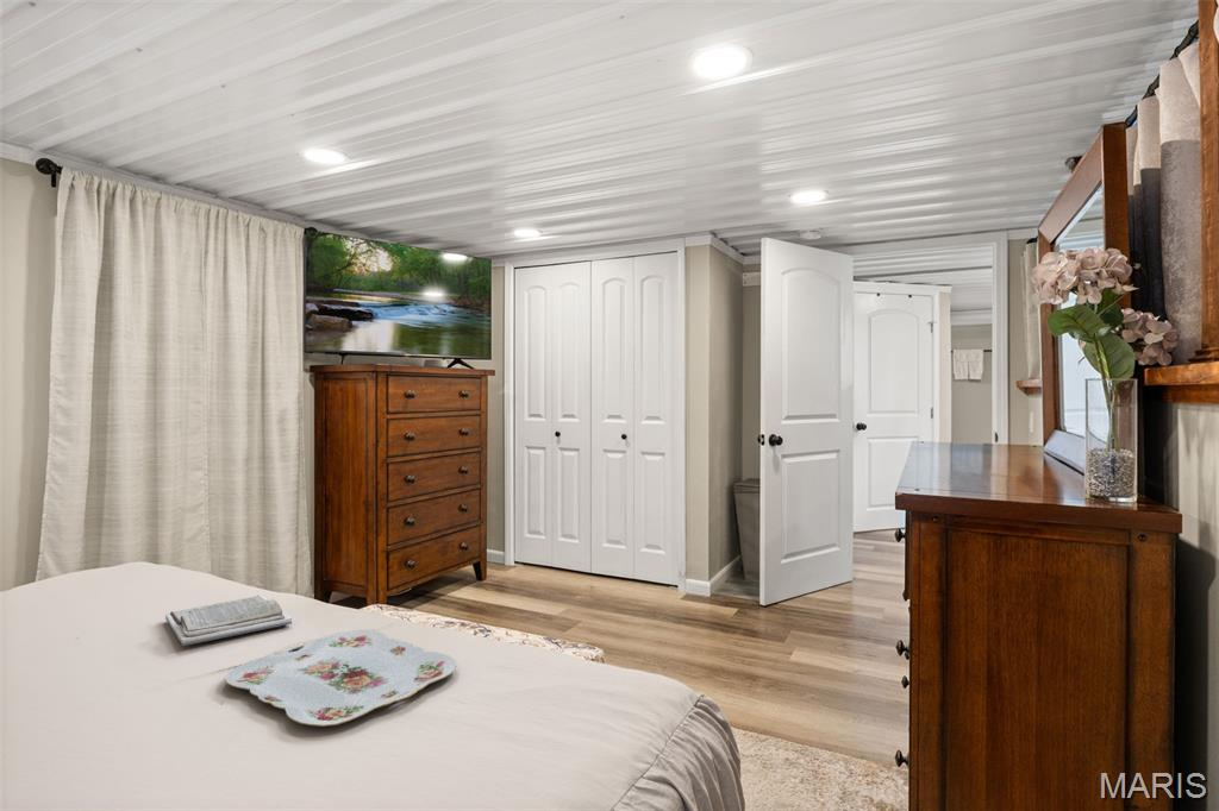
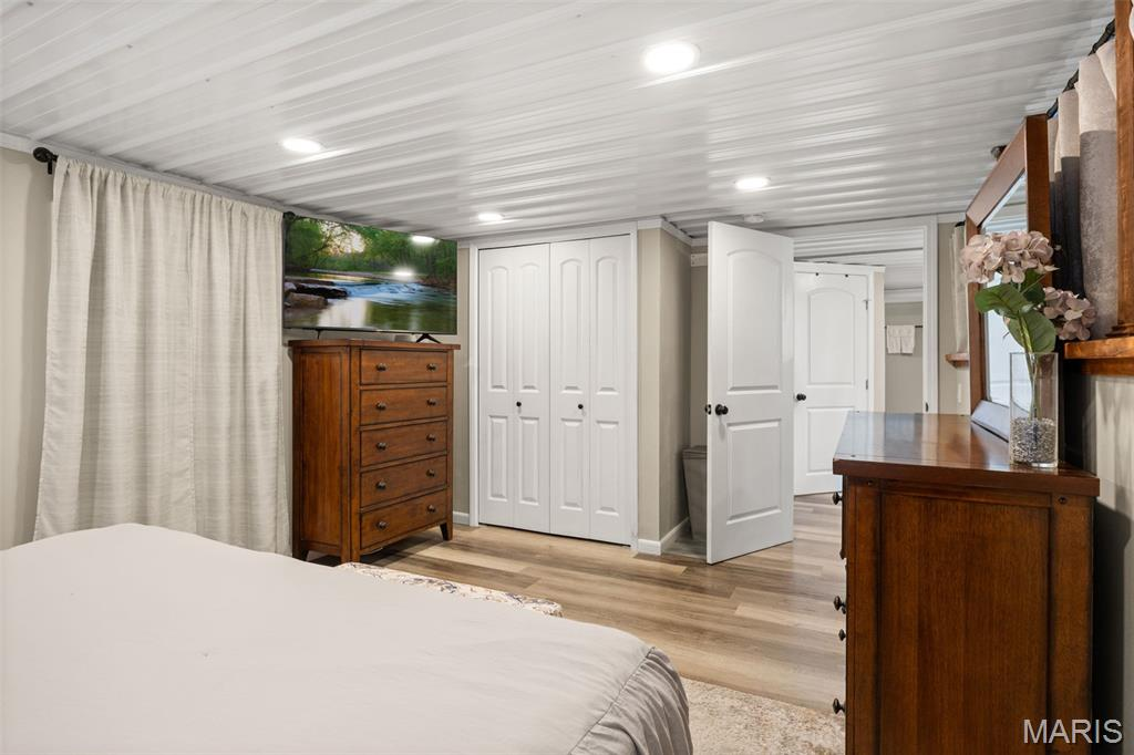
- serving tray [224,628,457,728]
- book [164,595,293,647]
